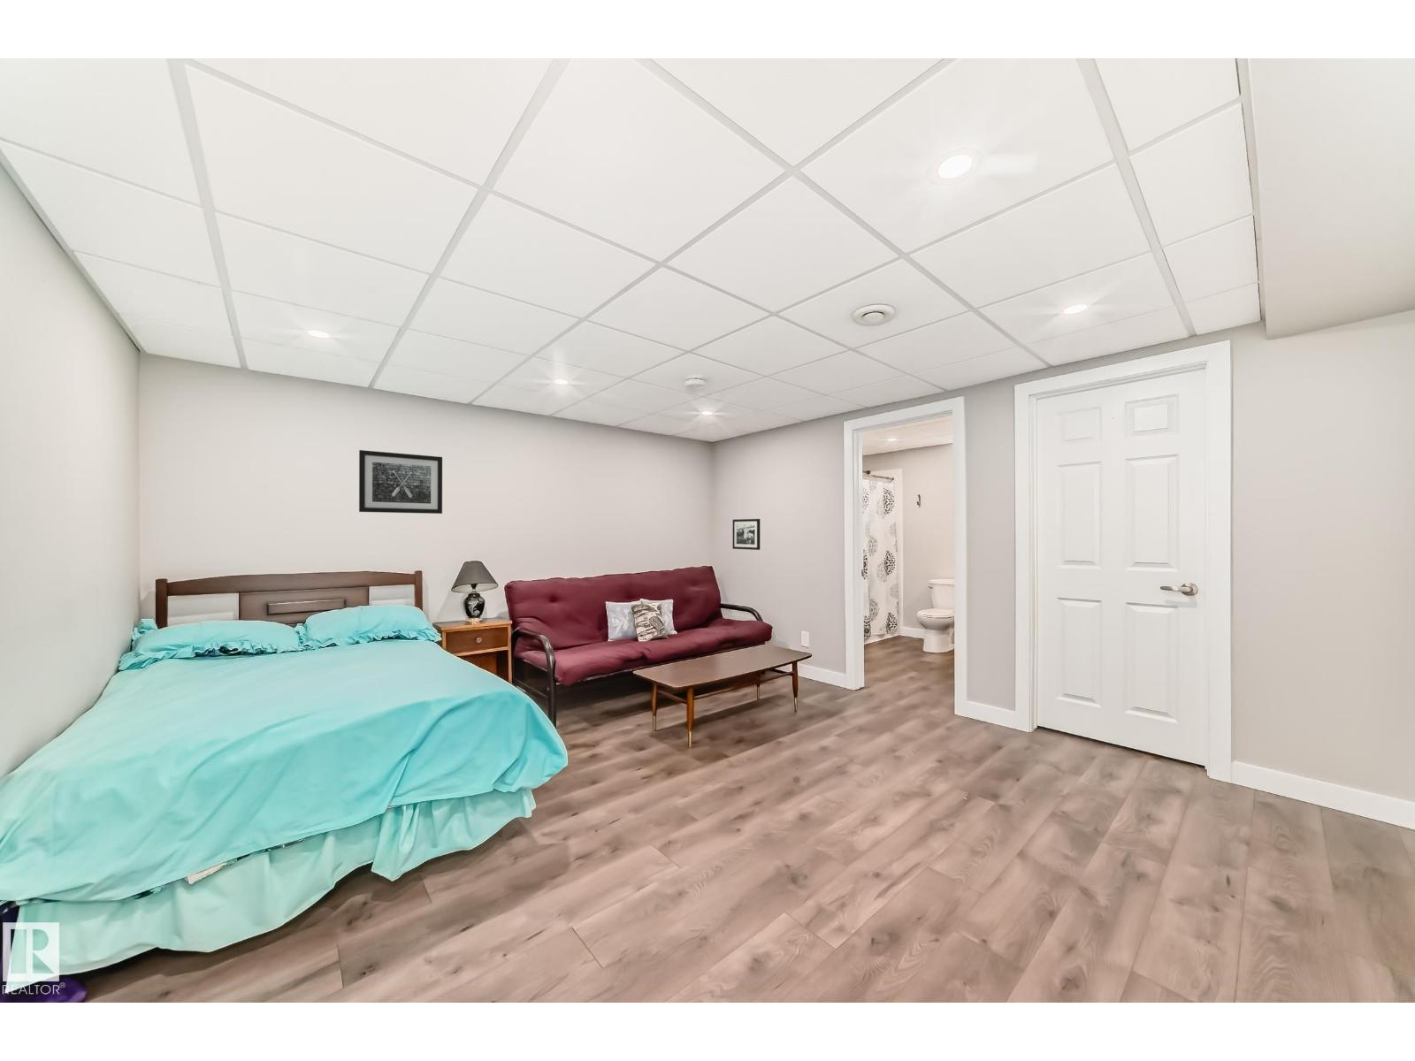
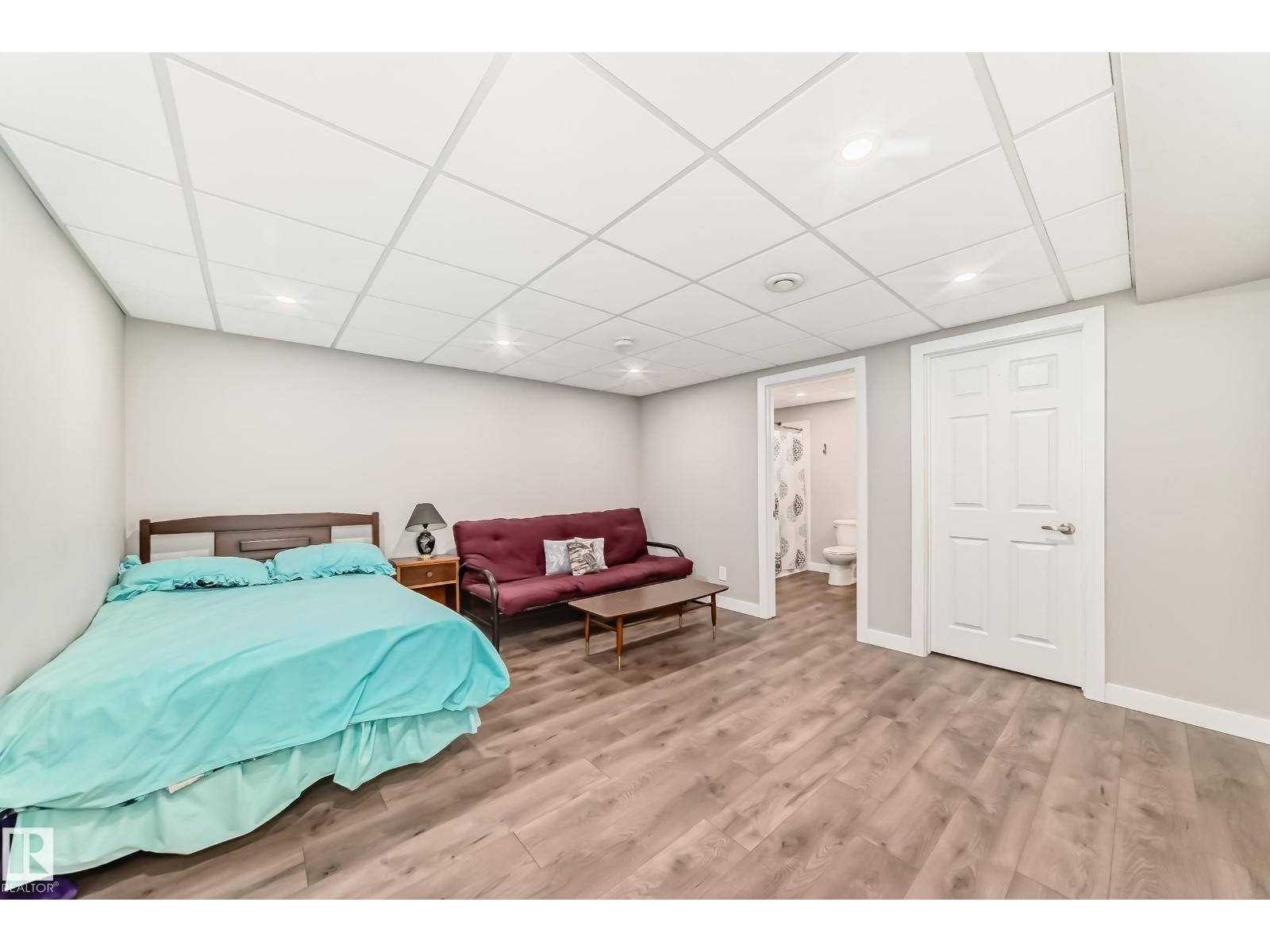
- picture frame [732,518,761,551]
- wall art [358,449,443,515]
